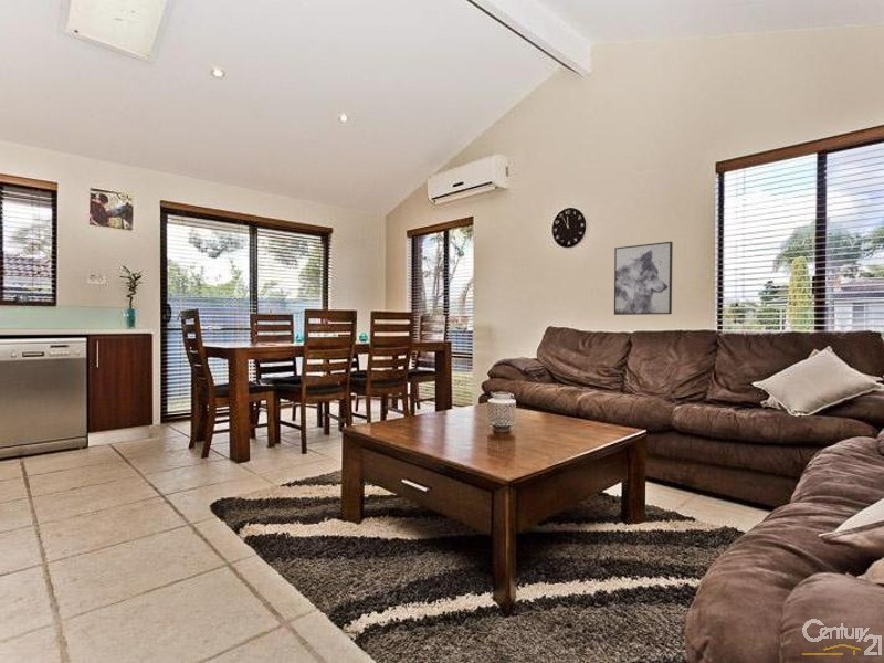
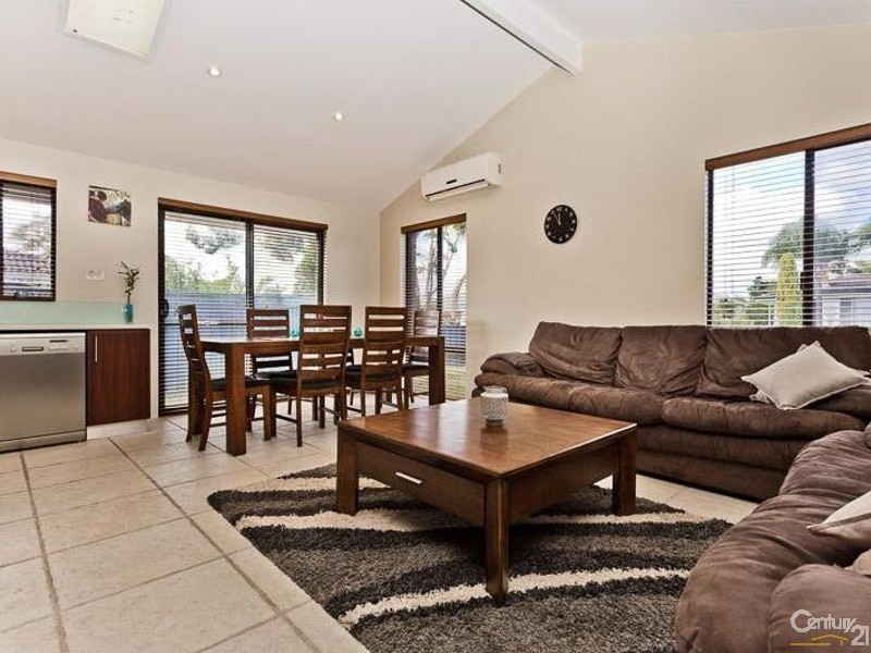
- wall art [613,241,674,316]
